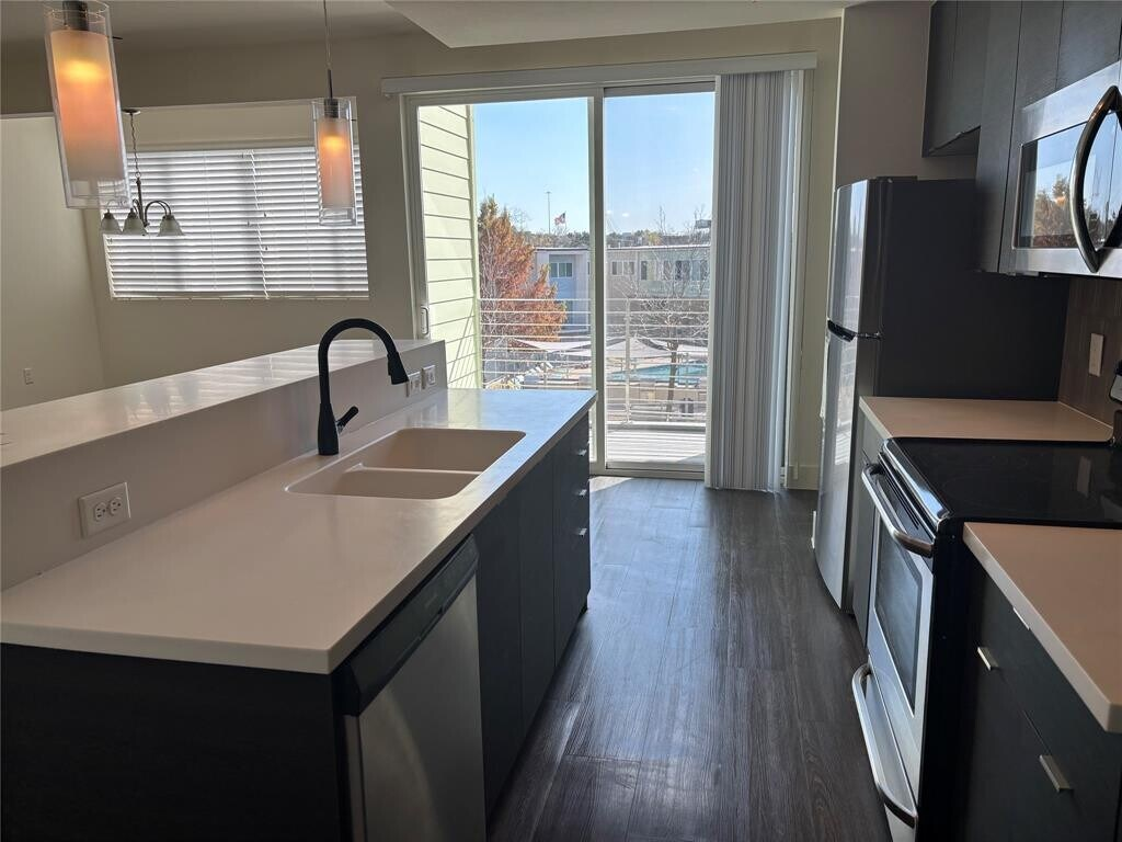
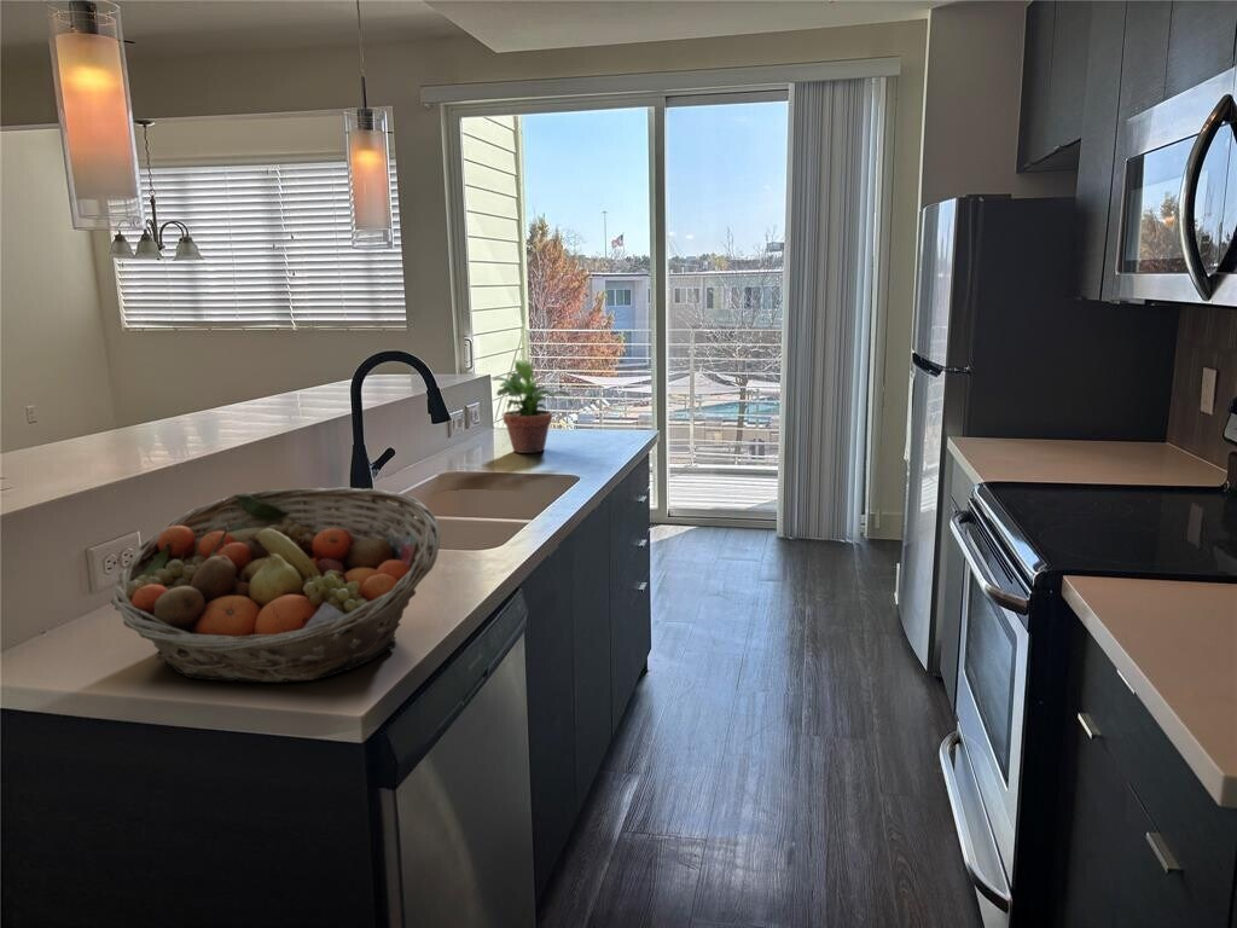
+ fruit basket [110,486,441,684]
+ potted plant [492,359,571,454]
